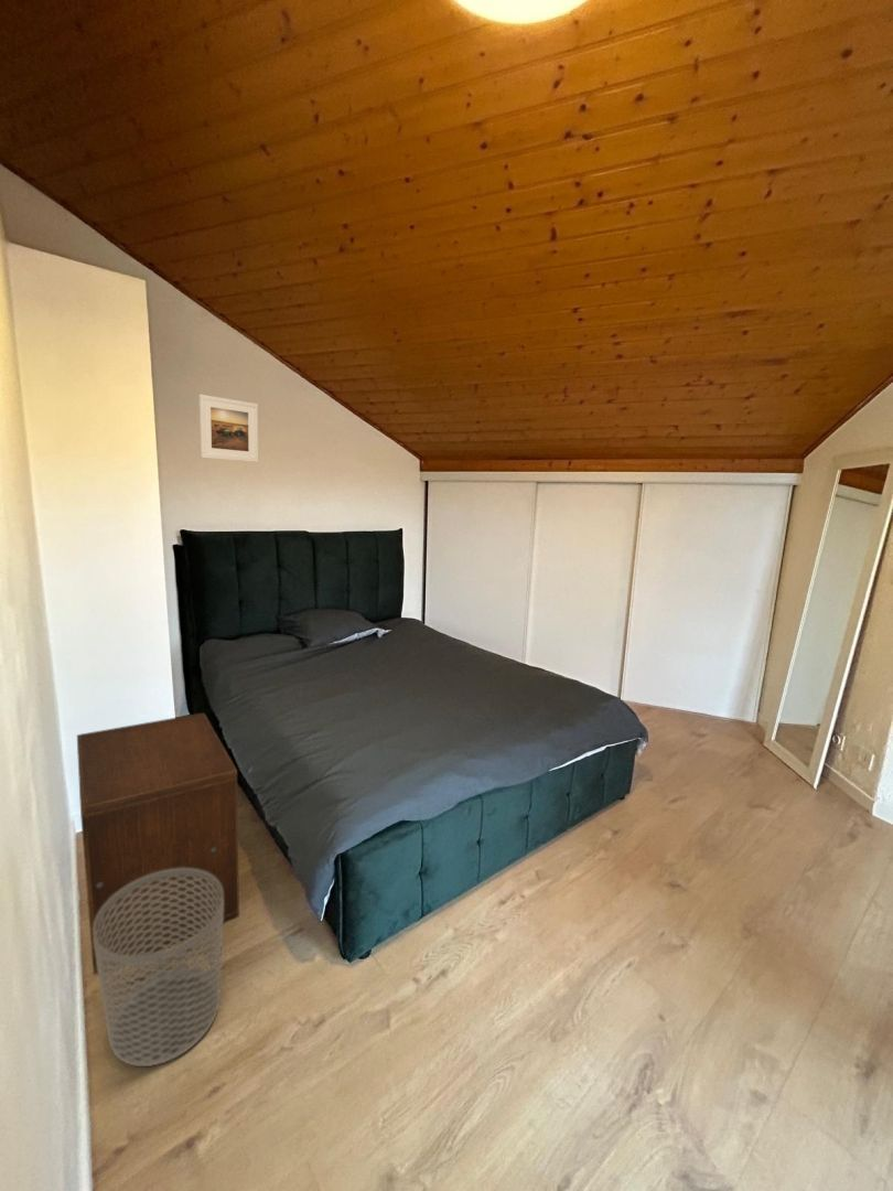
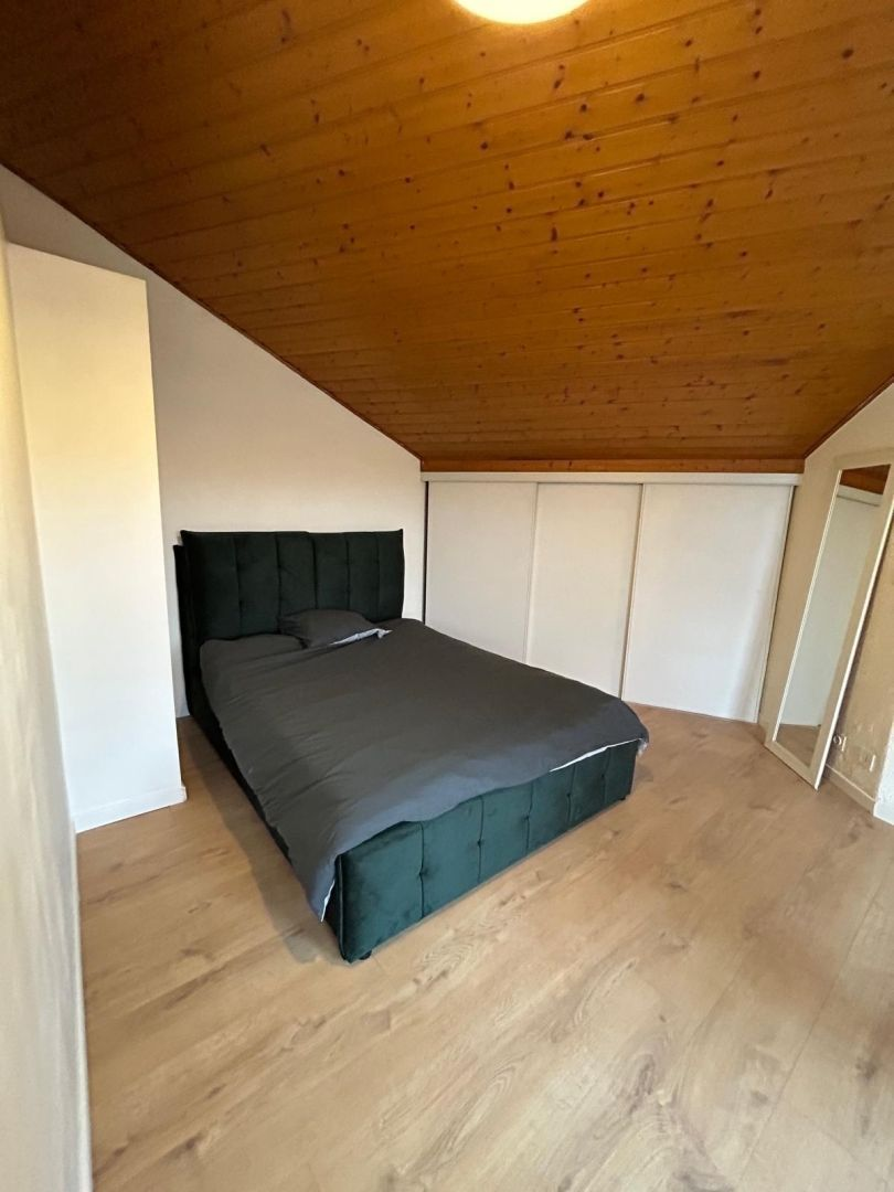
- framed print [197,394,259,463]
- nightstand [76,711,240,975]
- waste bin [94,868,224,1067]
